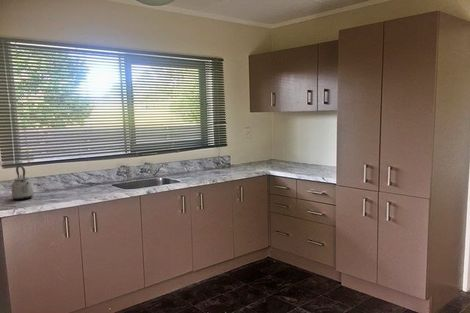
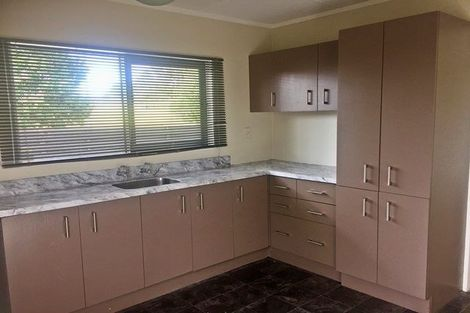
- kettle [11,165,35,201]
